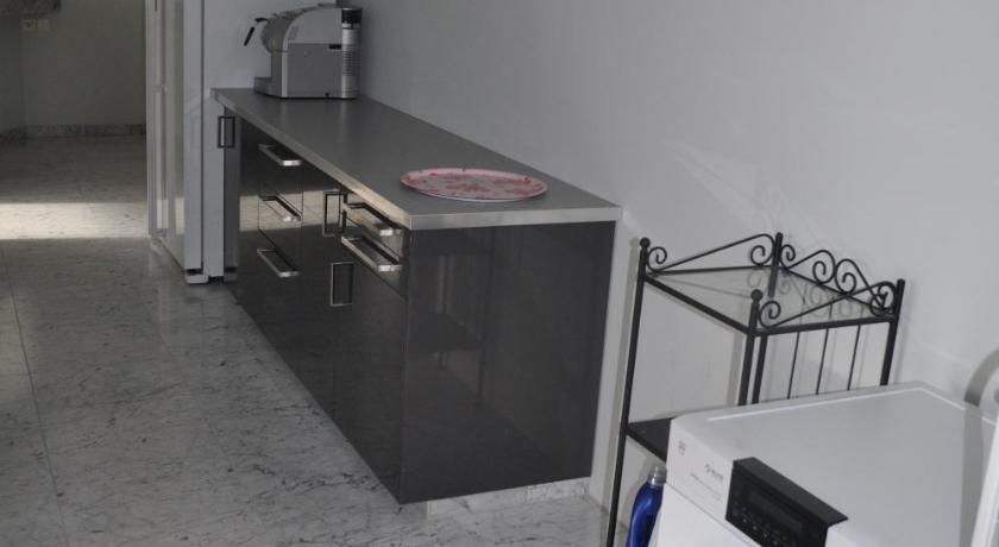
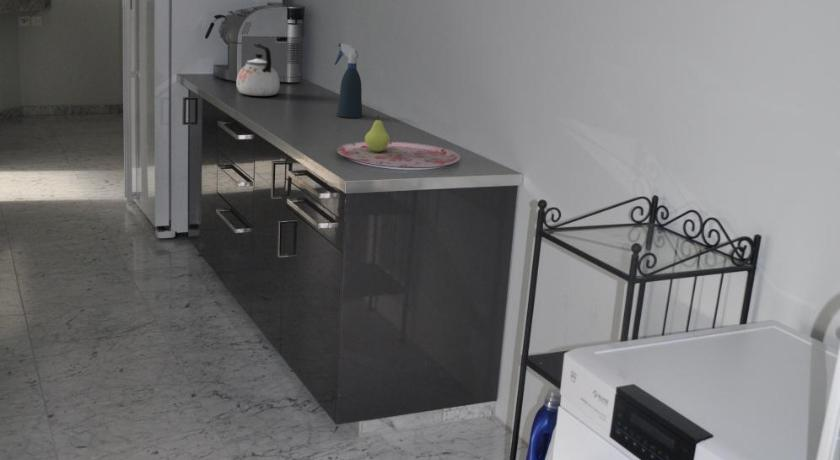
+ fruit [364,114,391,153]
+ spray bottle [334,42,365,119]
+ kettle [235,43,281,97]
